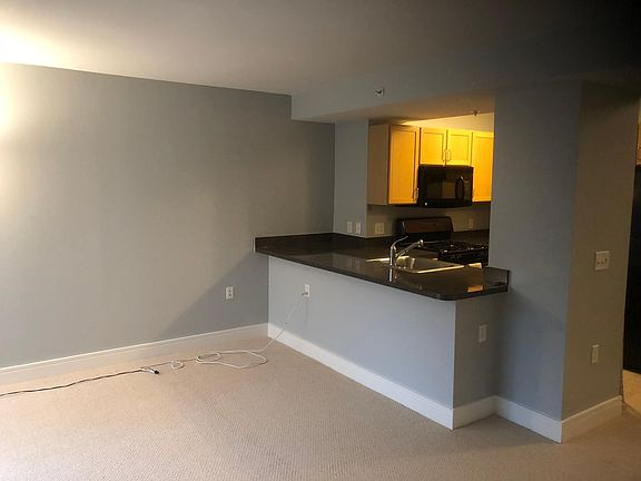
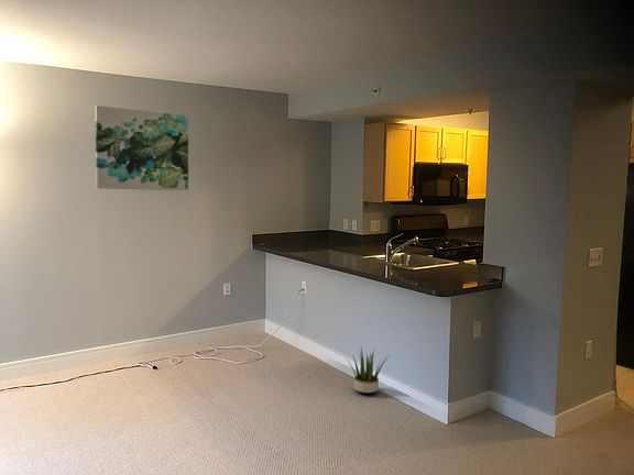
+ wall art [95,104,189,191]
+ potted plant [346,347,390,395]
